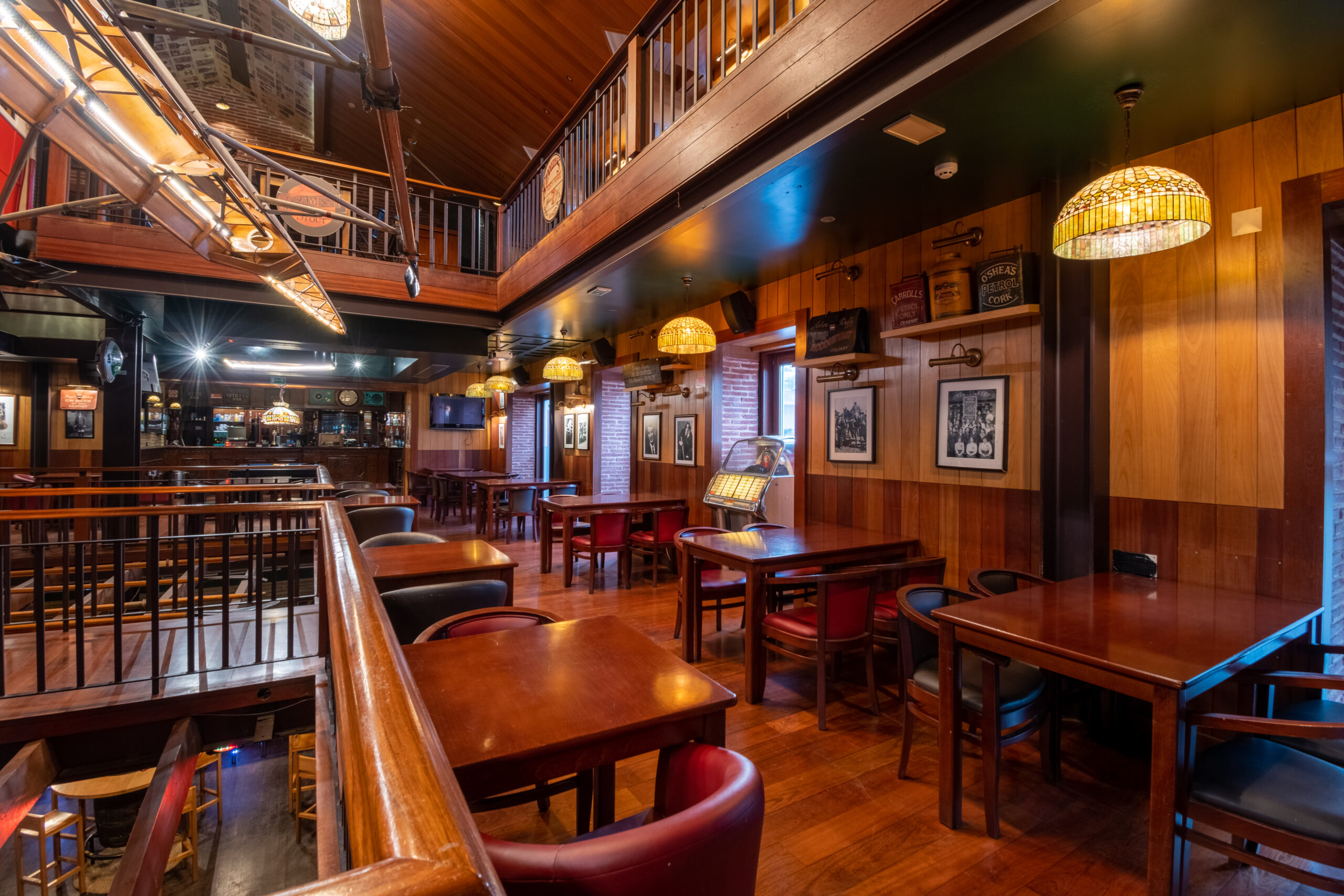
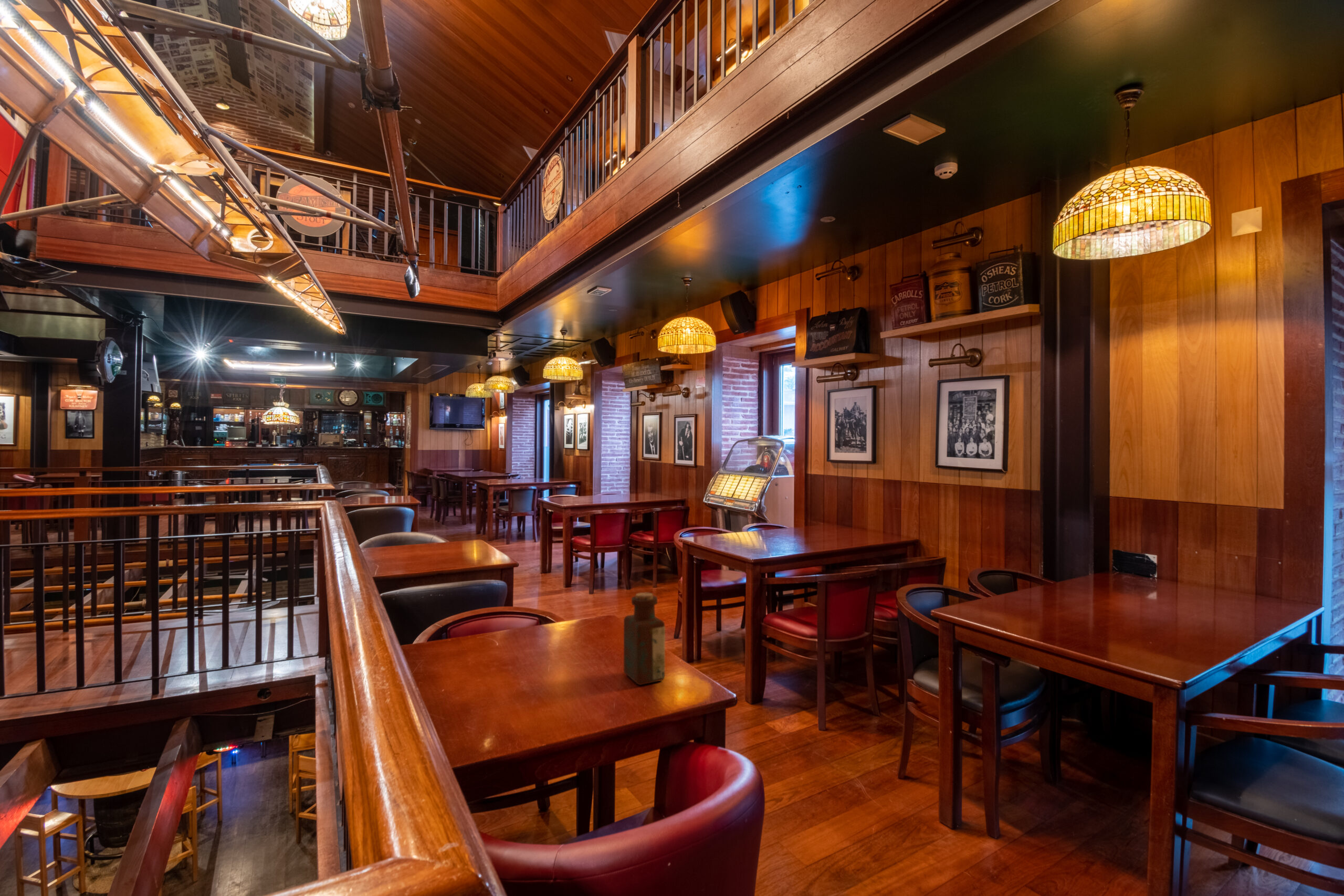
+ bottle [623,592,666,686]
